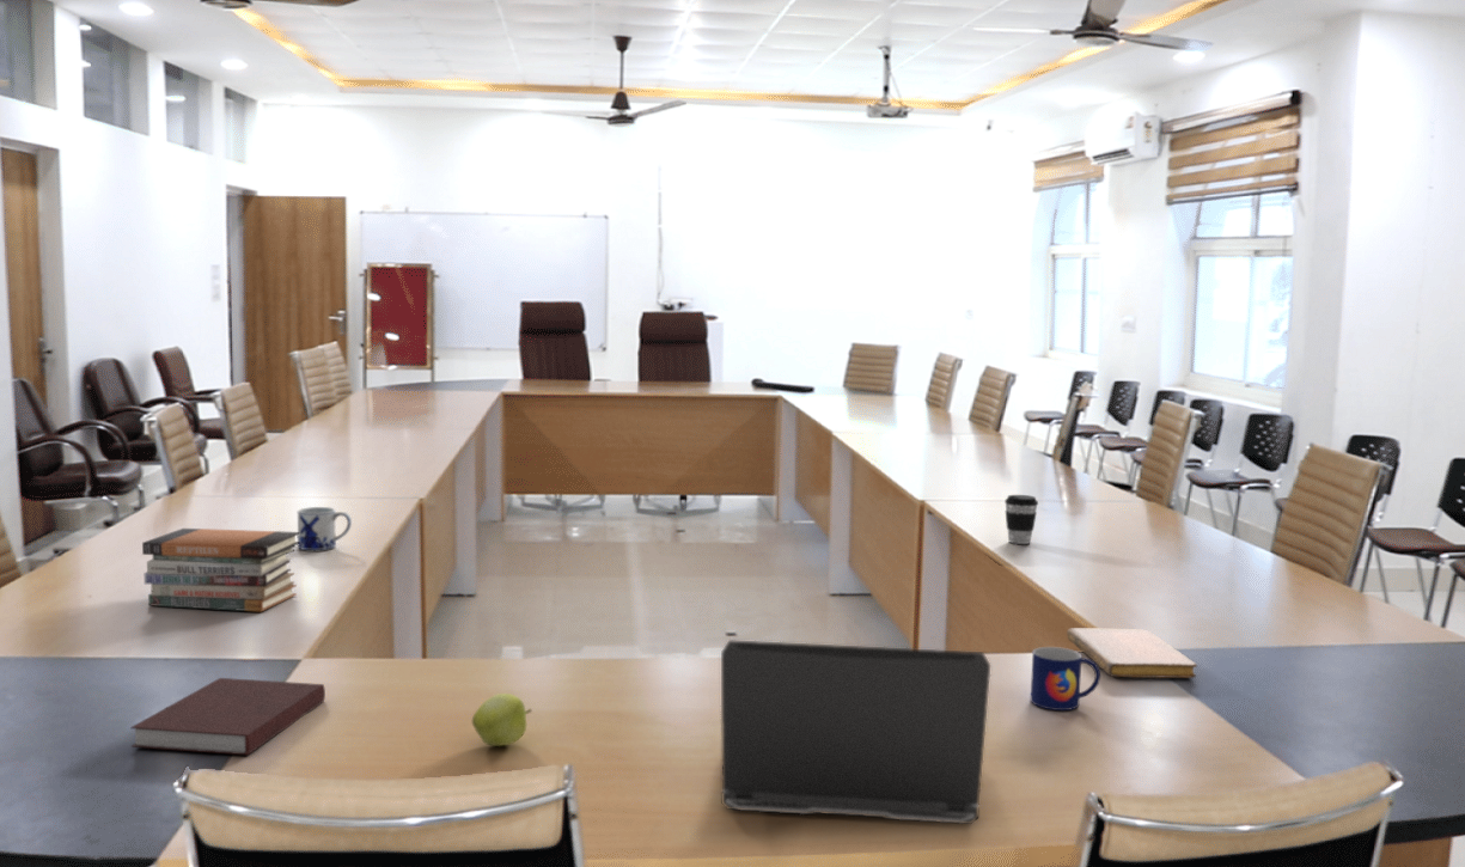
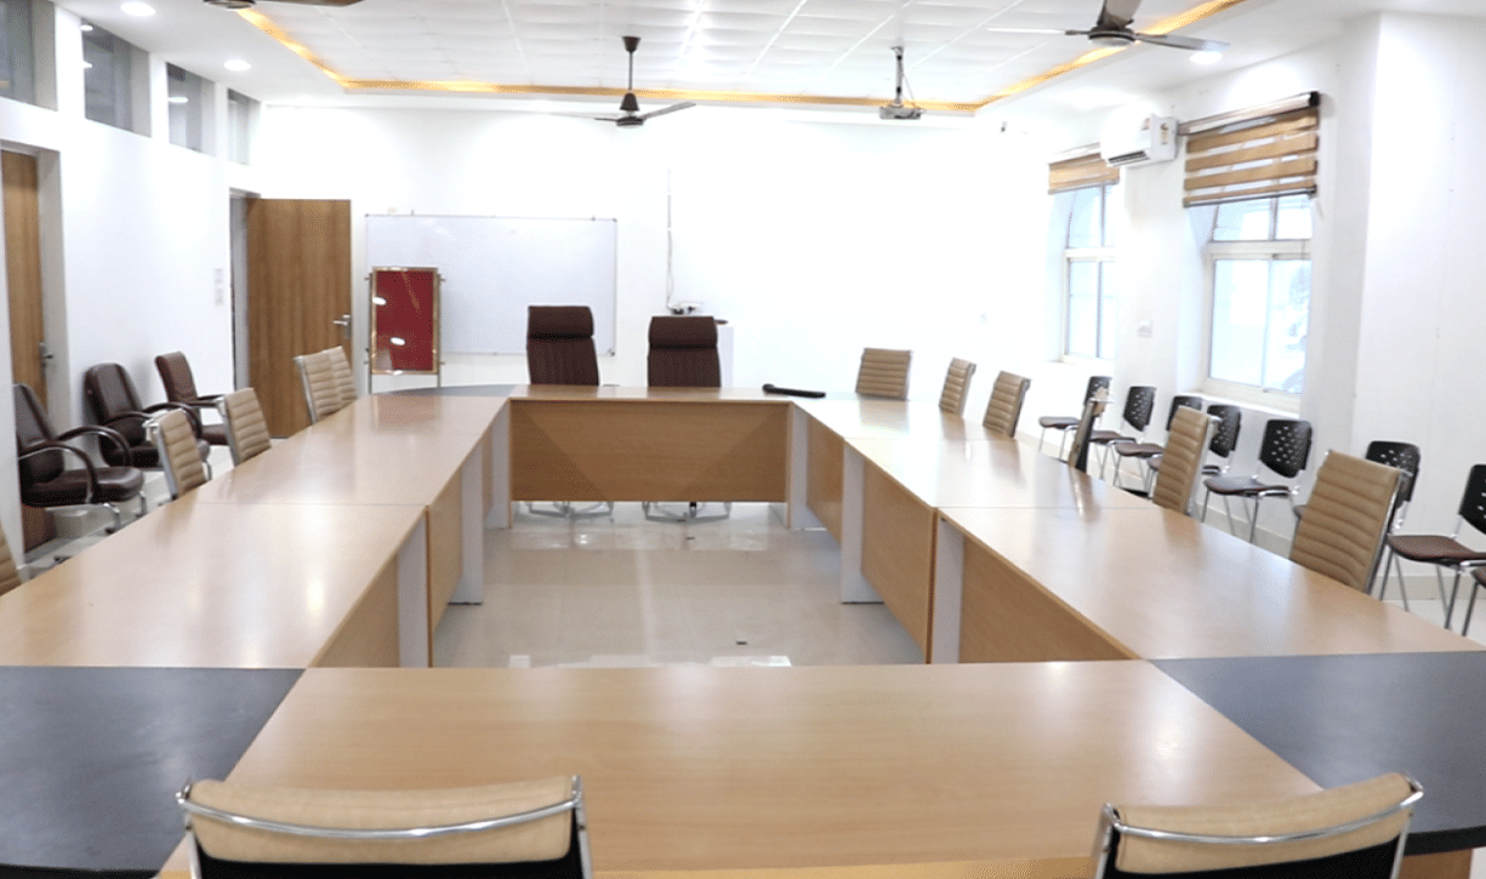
- apple [471,692,533,747]
- notebook [1066,627,1198,679]
- mug [1030,646,1101,712]
- notebook [129,677,326,756]
- laptop computer [720,639,991,825]
- mug [297,506,353,552]
- book stack [141,527,300,613]
- coffee cup [1003,494,1039,545]
